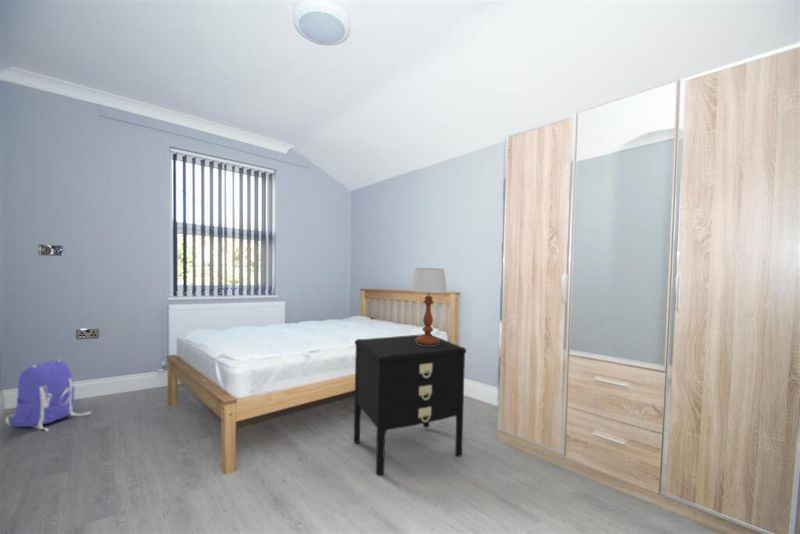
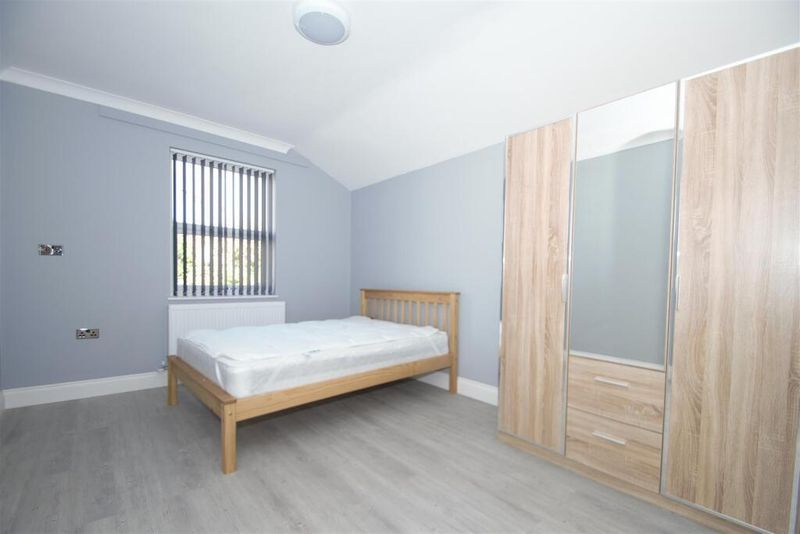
- table lamp [410,267,448,346]
- nightstand [353,333,467,477]
- backpack [5,358,92,432]
